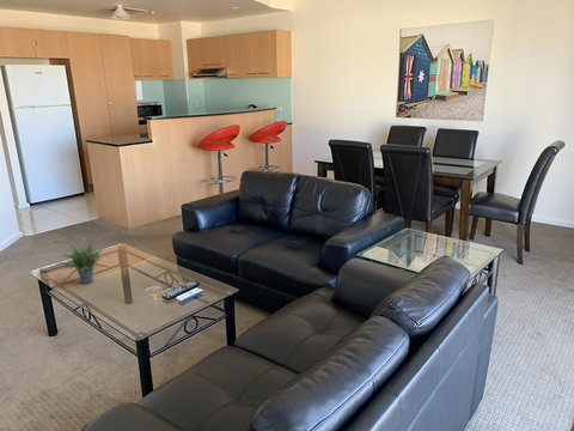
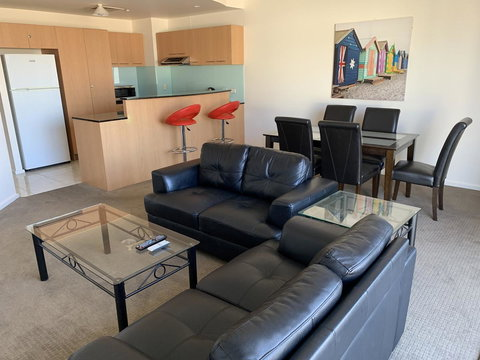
- potted plant [53,233,111,285]
